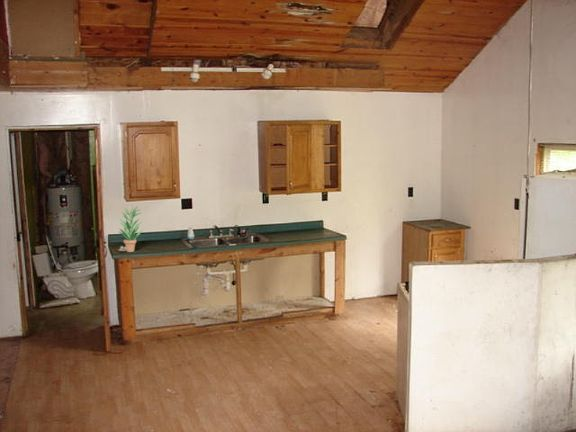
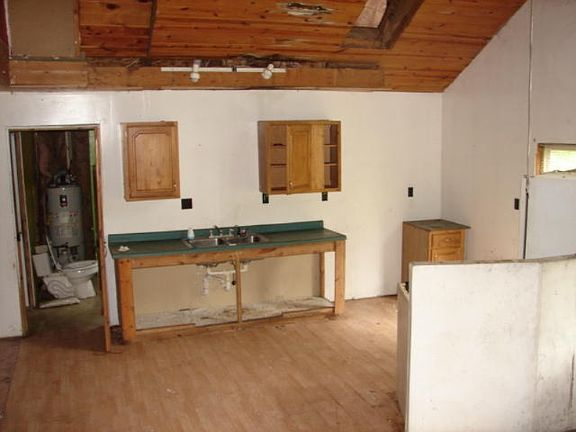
- potted plant [118,204,143,253]
